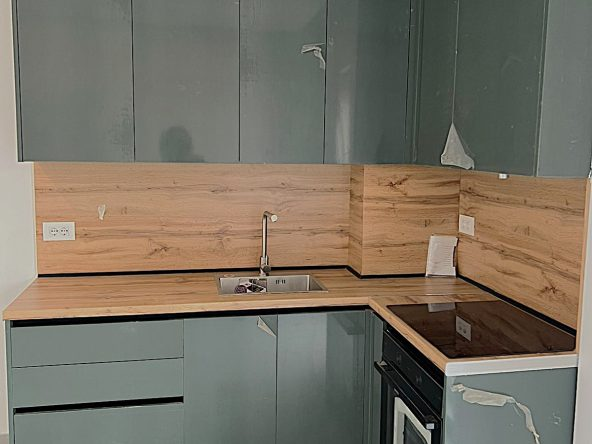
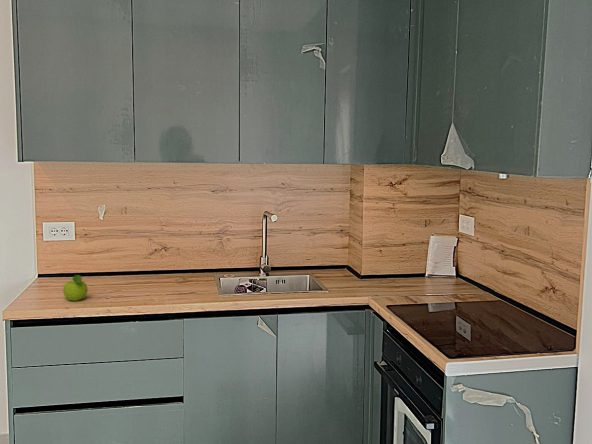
+ fruit [62,274,88,302]
